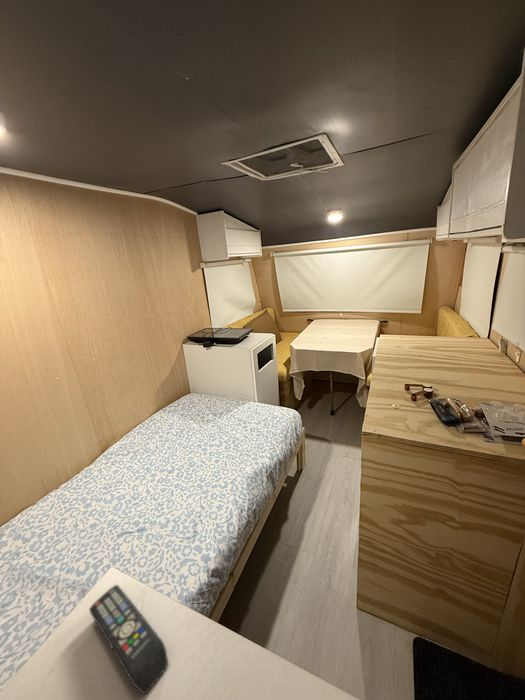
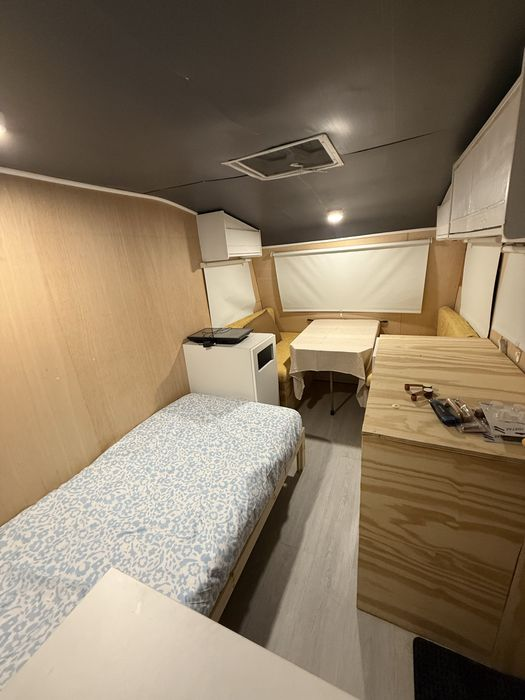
- remote control [88,584,169,695]
